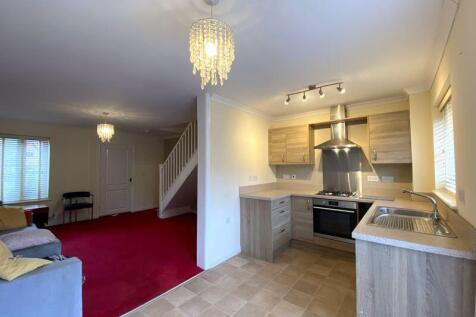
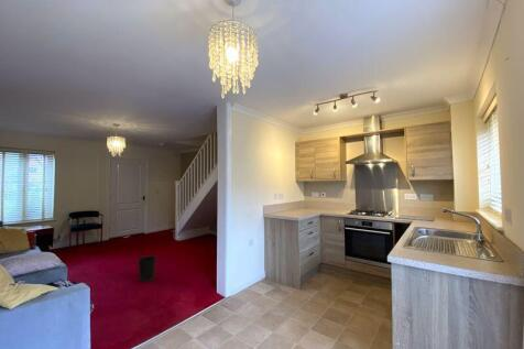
+ wastebasket [137,254,157,283]
